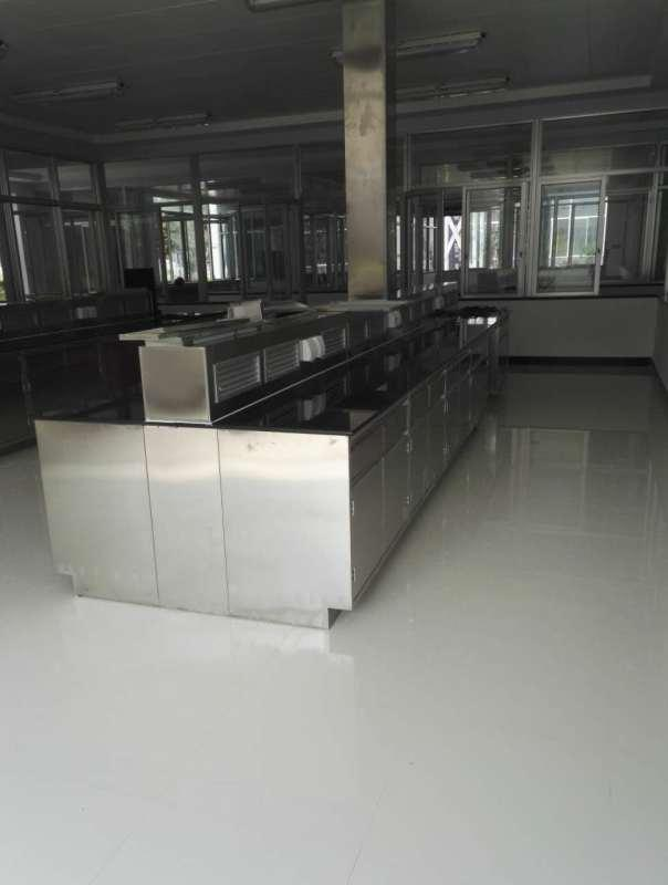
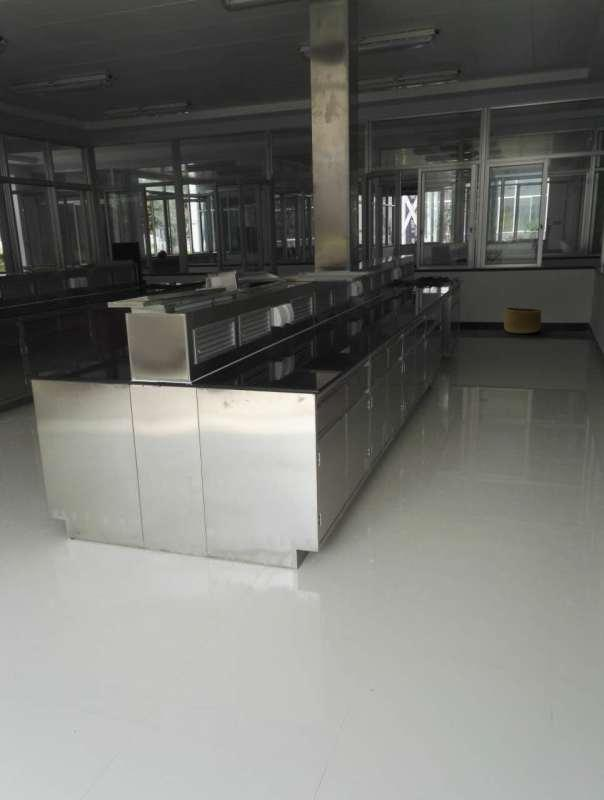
+ basket [503,307,543,335]
